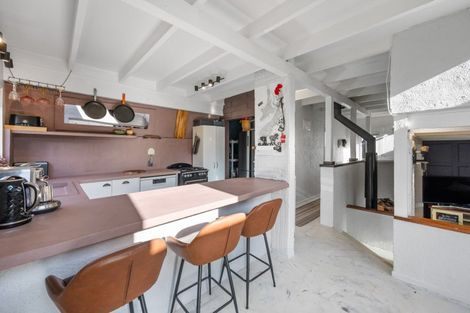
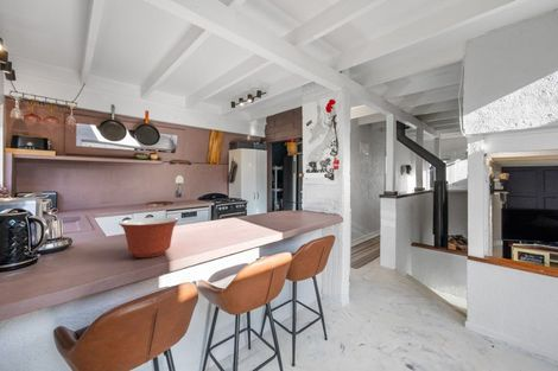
+ mixing bowl [118,216,179,258]
